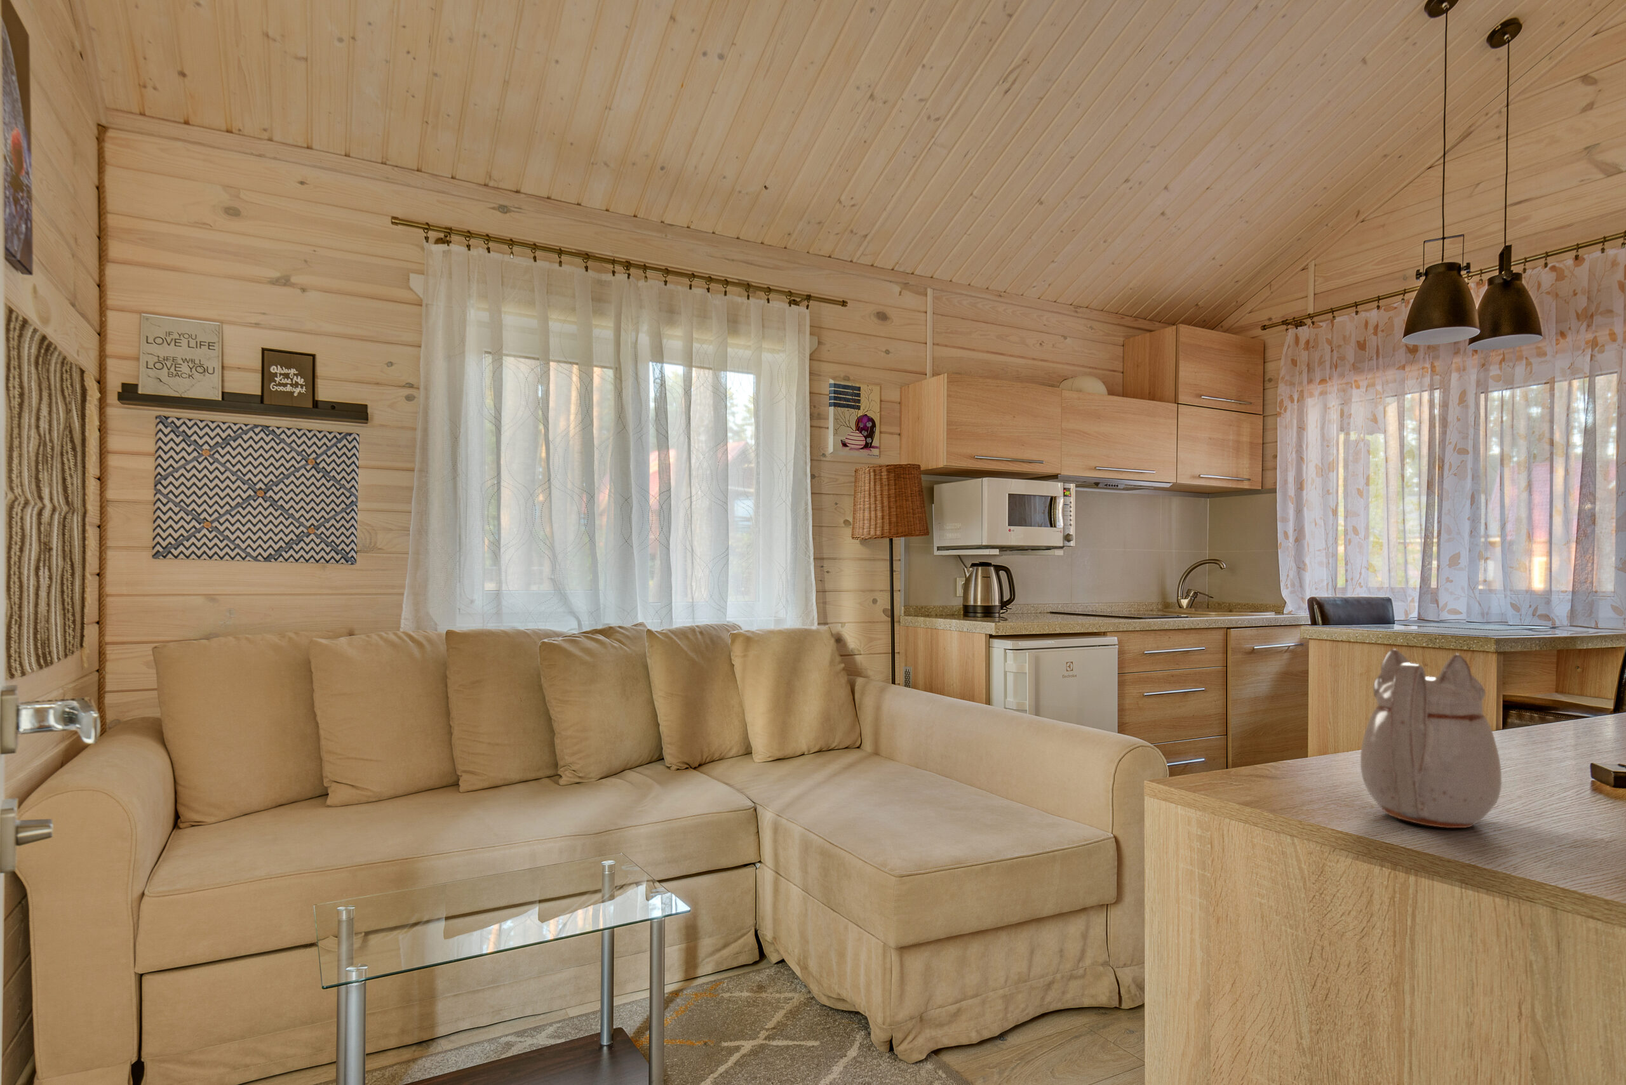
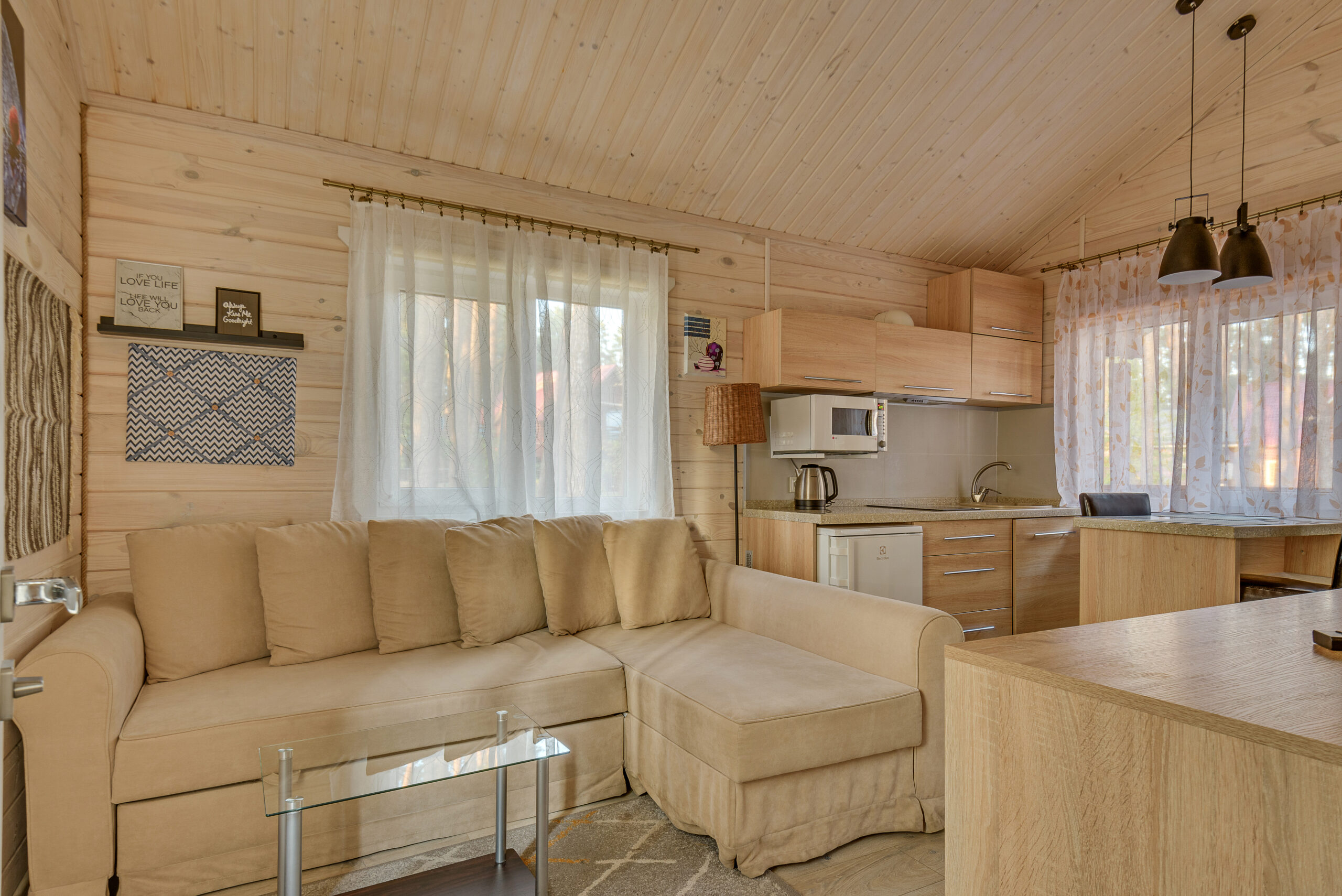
- teapot [1359,648,1502,828]
